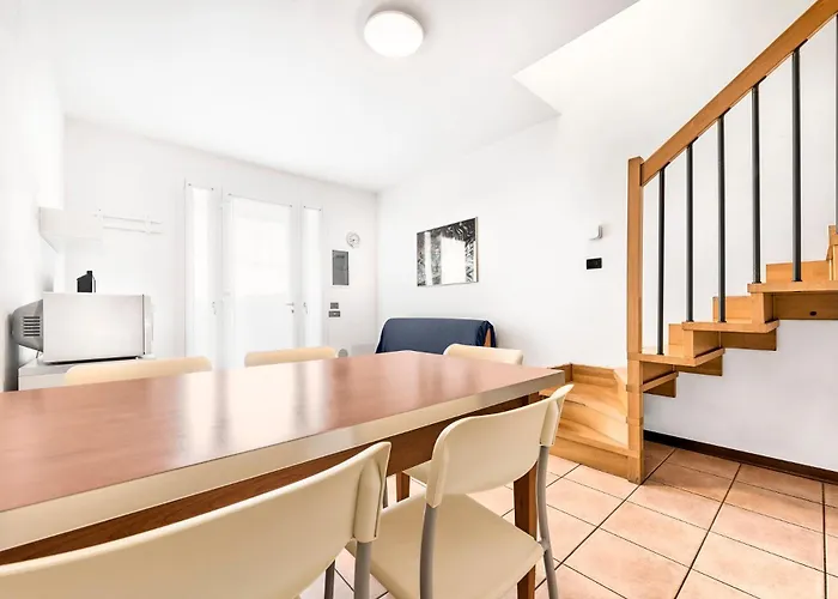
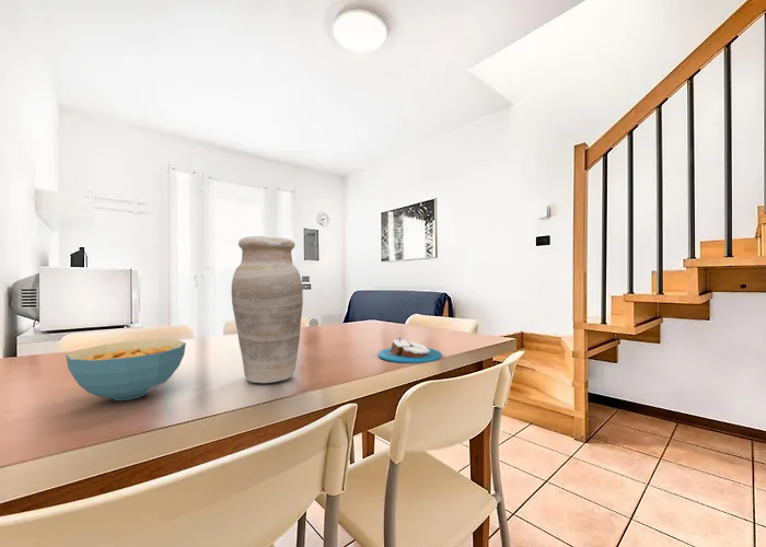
+ cereal bowl [65,338,187,401]
+ candle [378,336,443,364]
+ vase [231,235,304,384]
